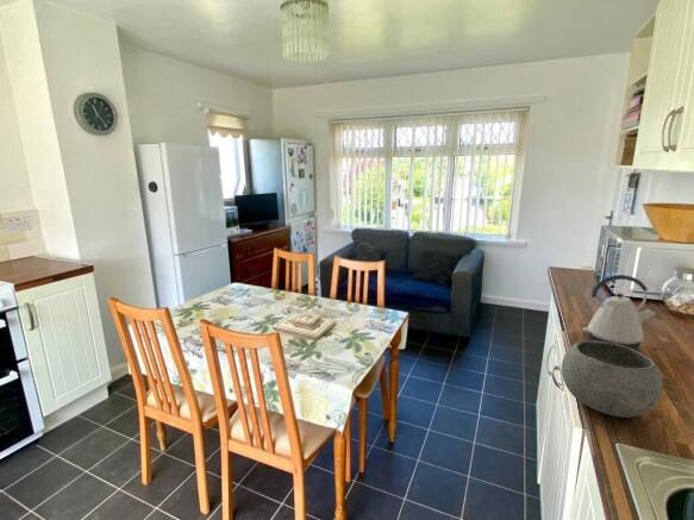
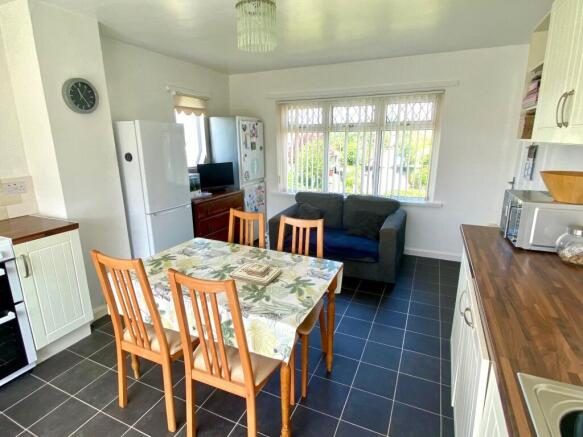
- kettle [582,274,657,351]
- bowl [561,340,663,419]
